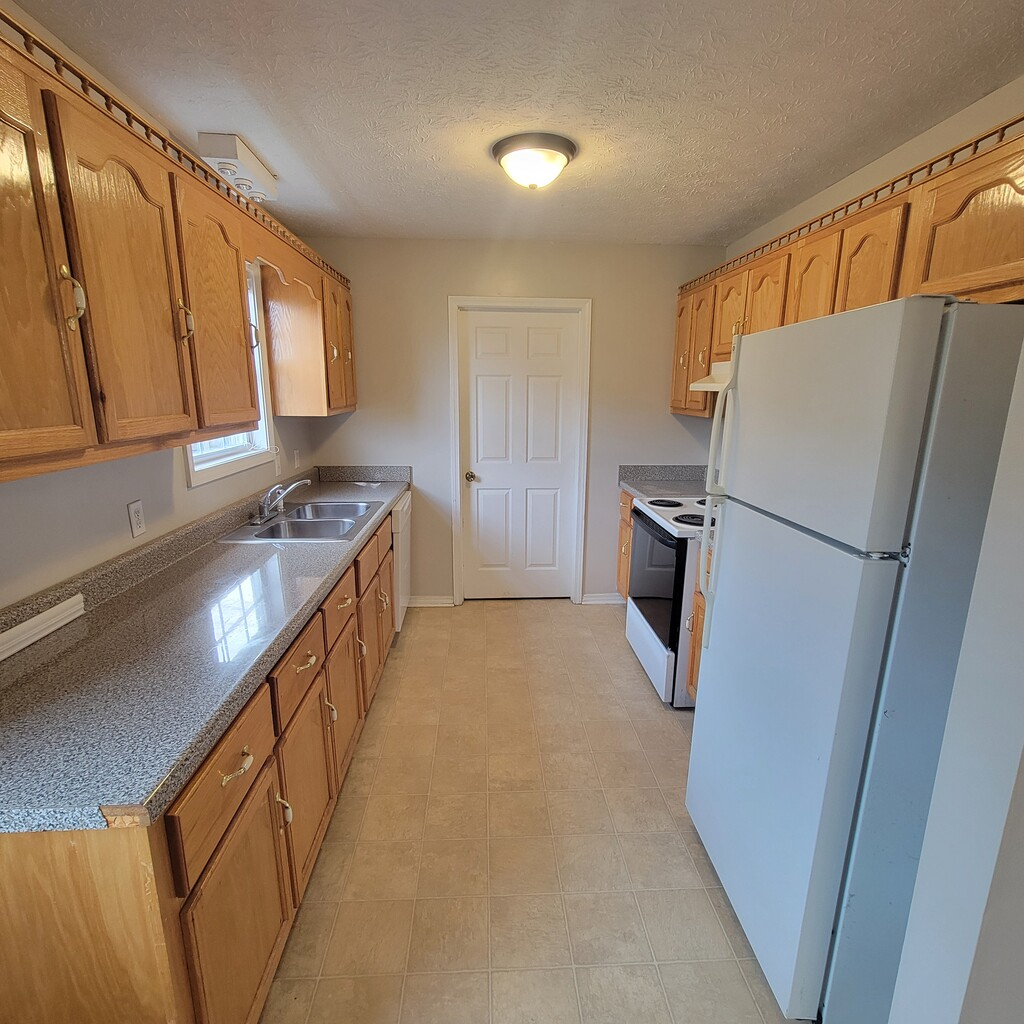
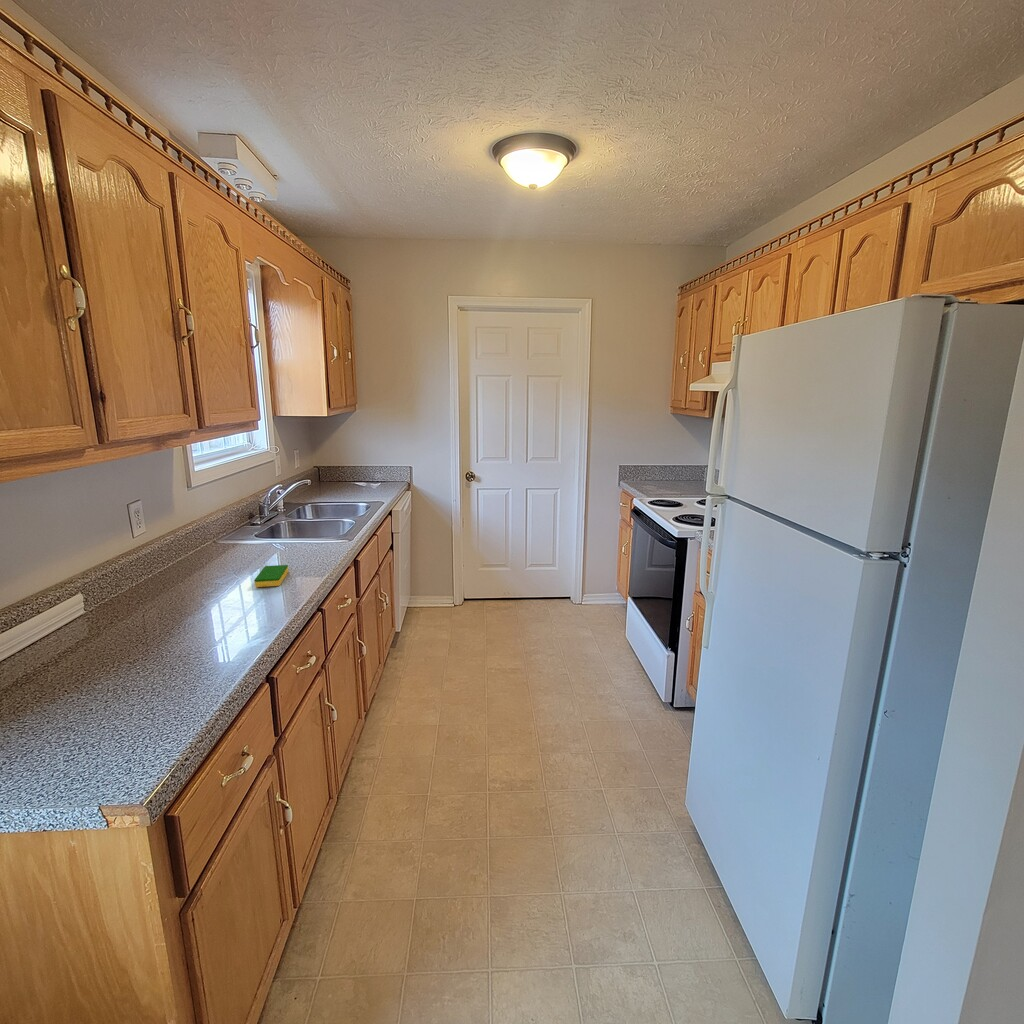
+ dish sponge [253,564,289,588]
